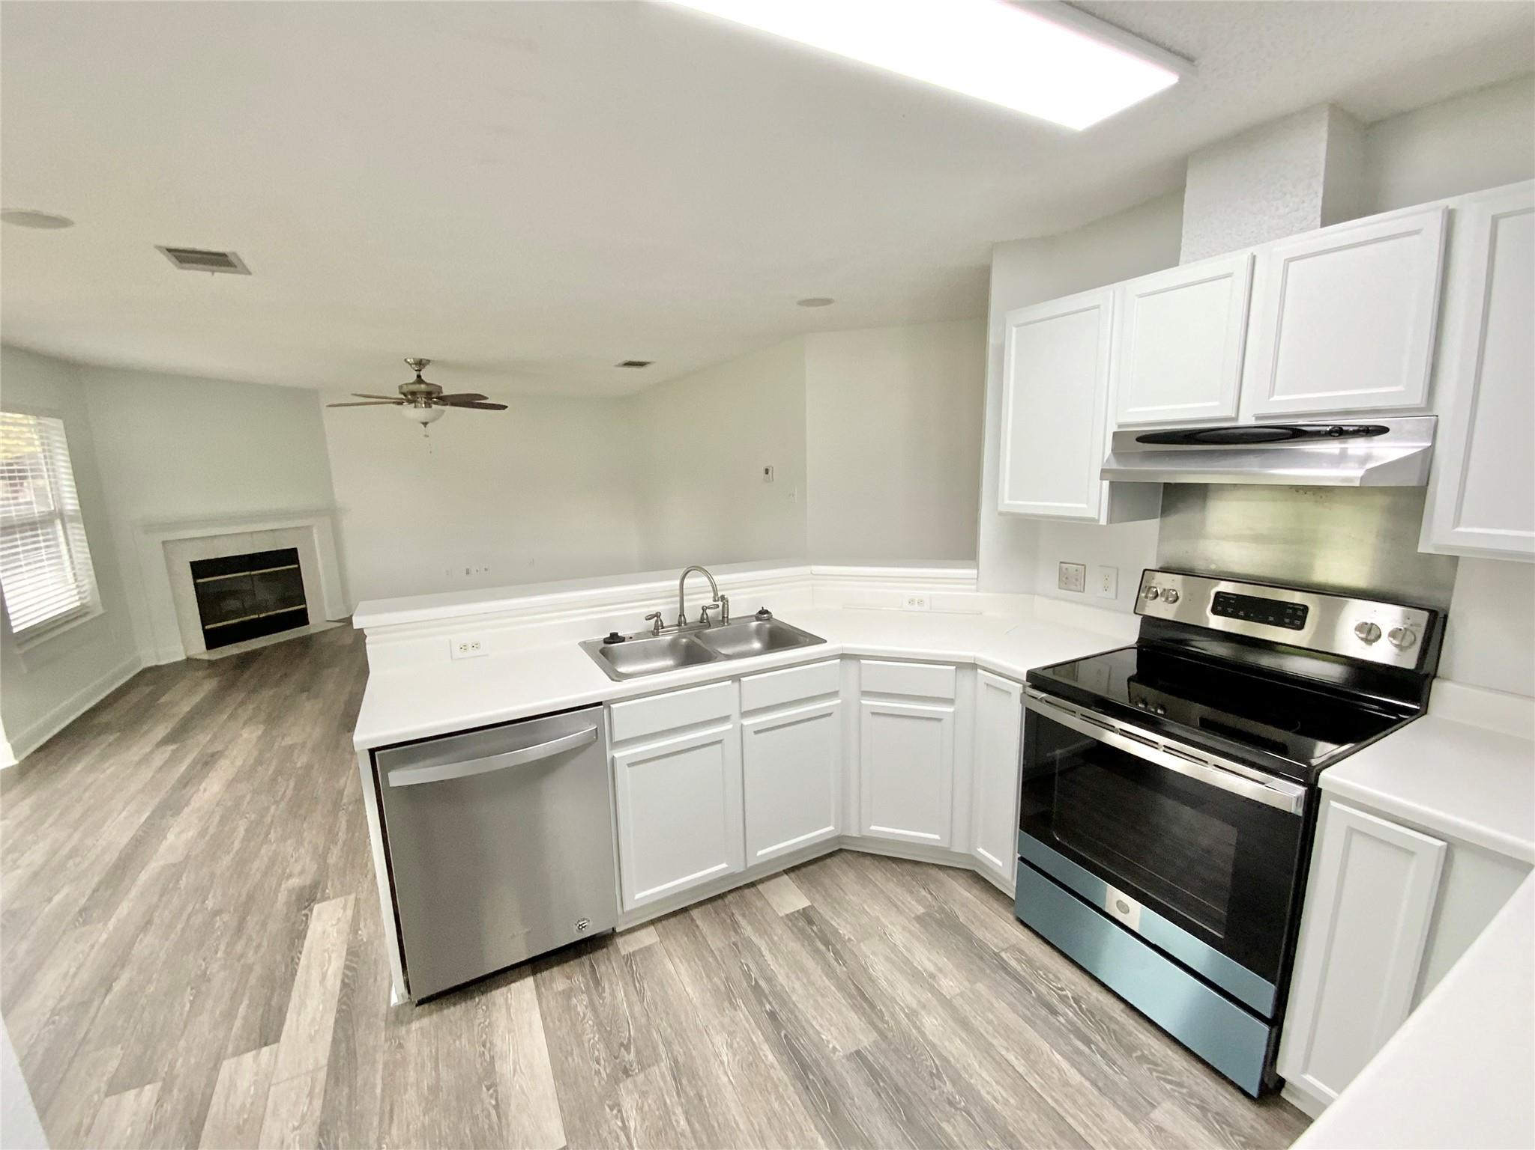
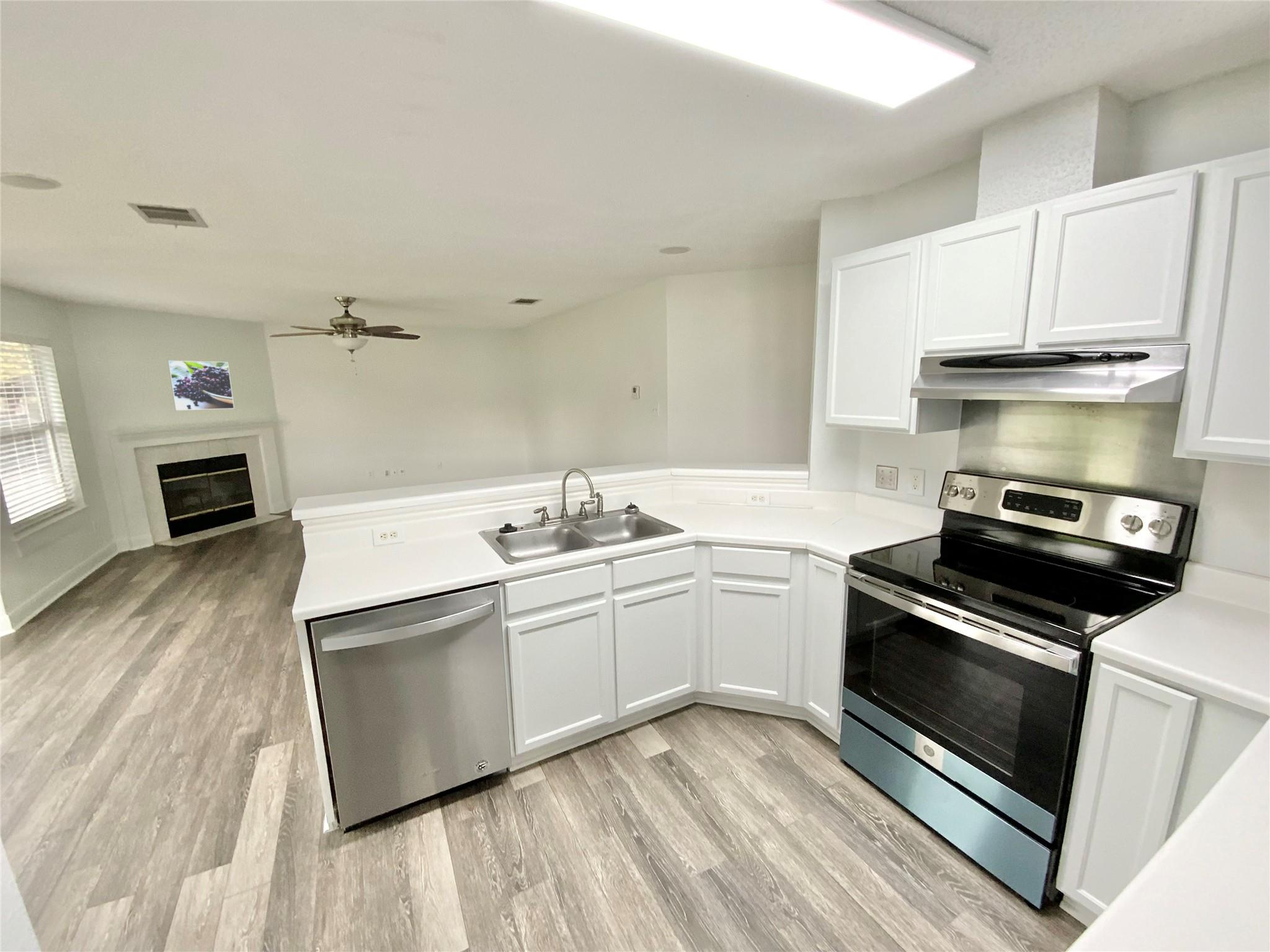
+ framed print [167,360,235,411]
